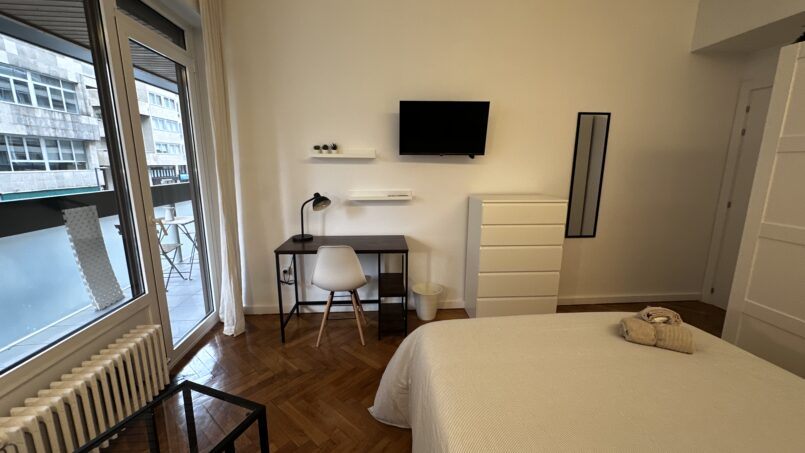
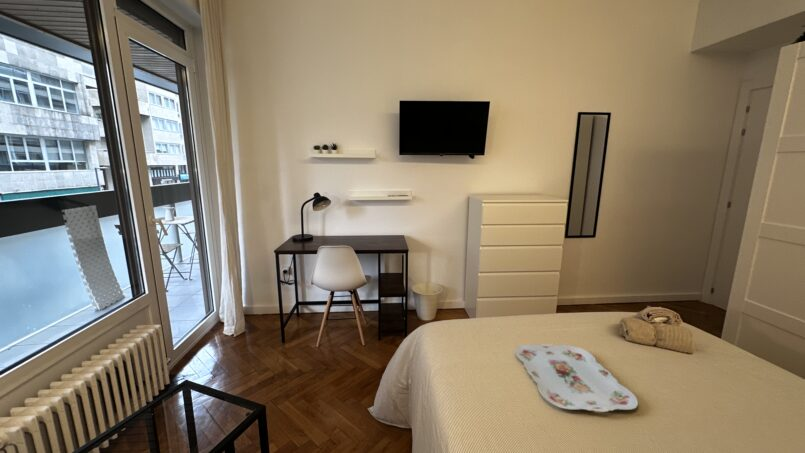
+ serving tray [514,342,639,413]
